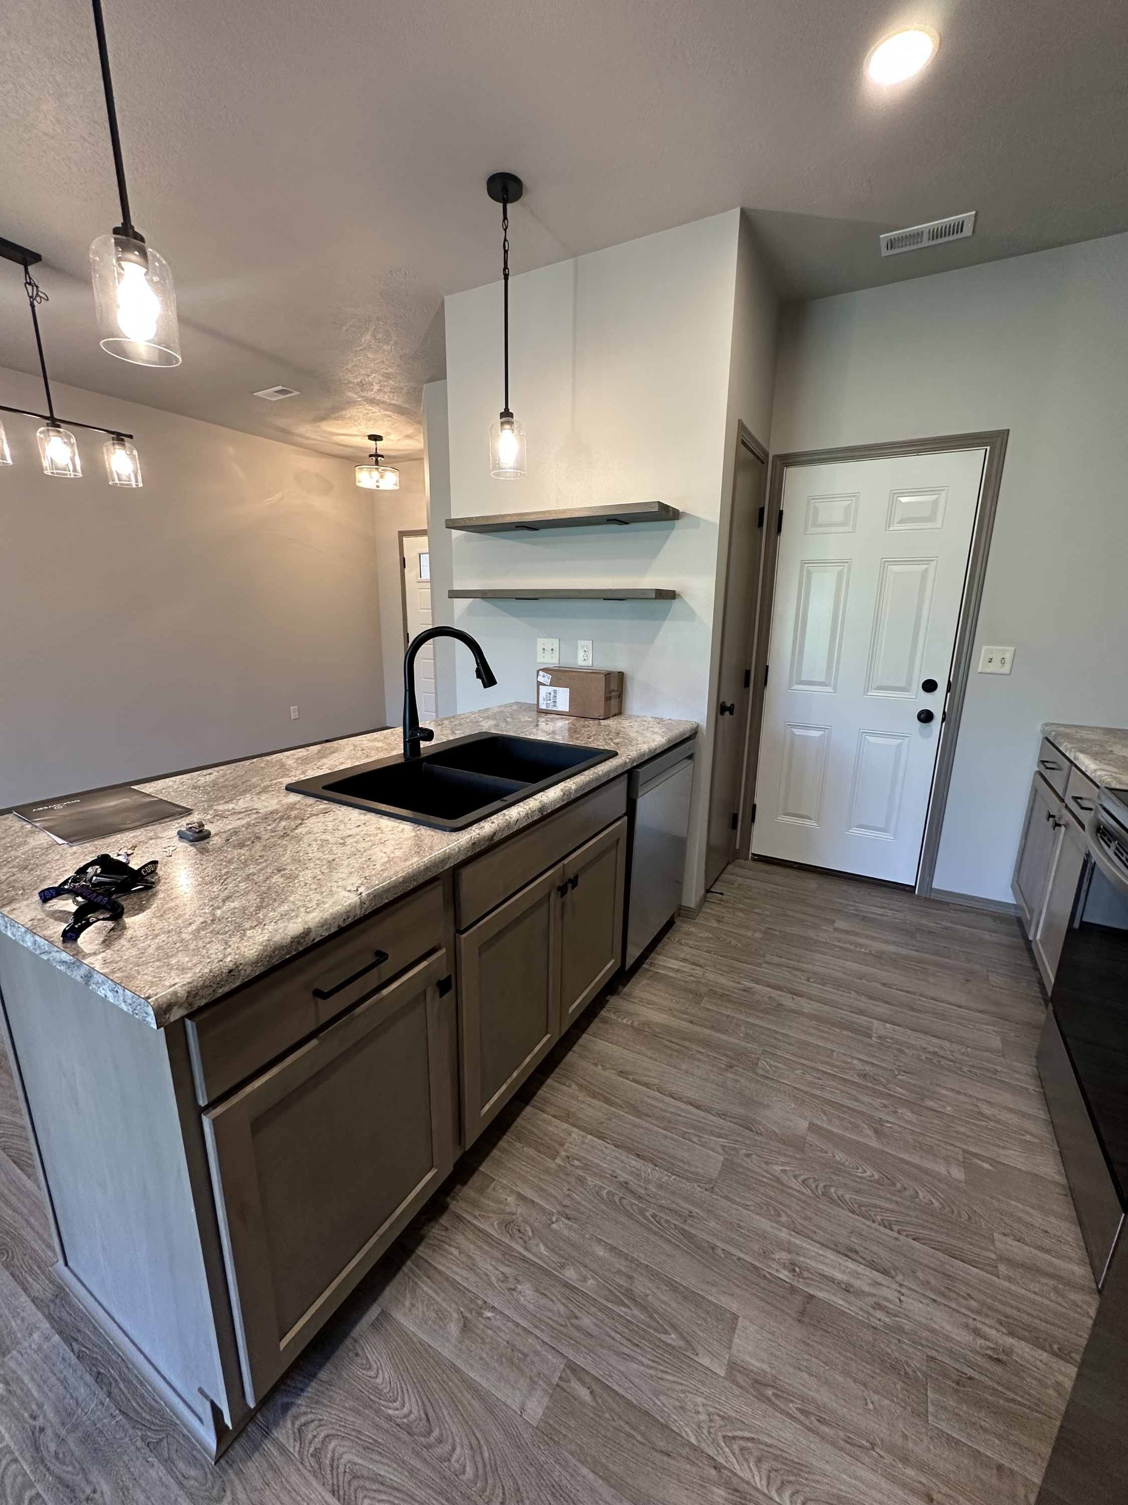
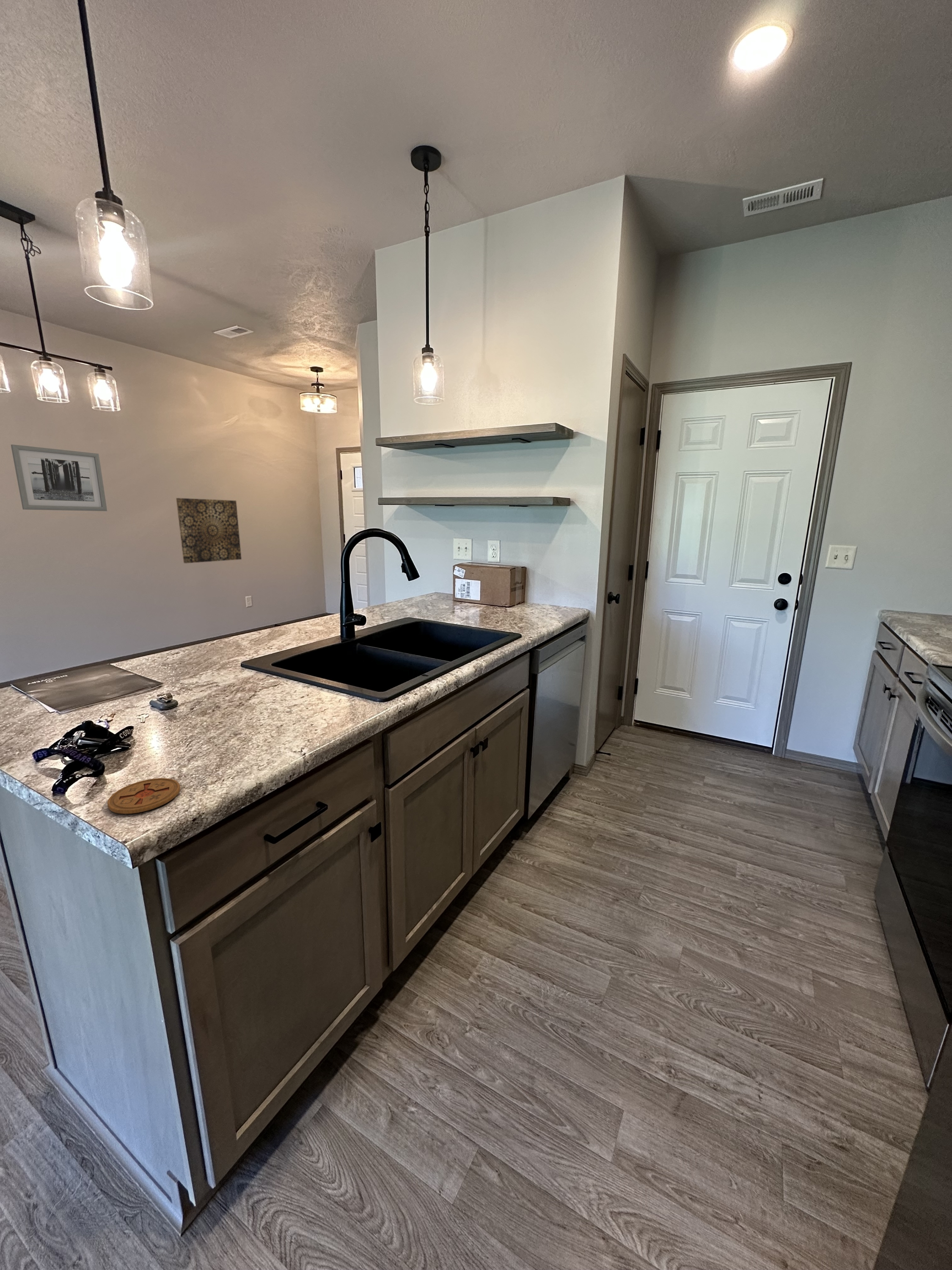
+ coaster [107,778,181,814]
+ wall art [176,497,242,564]
+ wall art [11,444,107,511]
